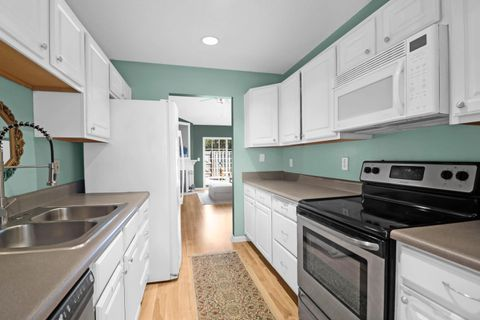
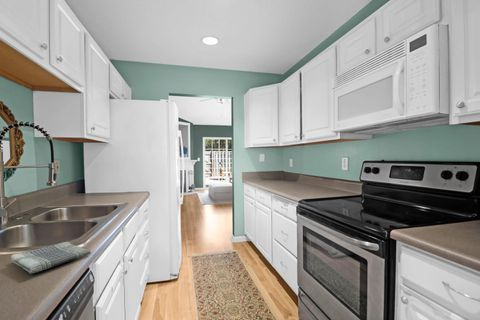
+ dish towel [10,241,91,275]
